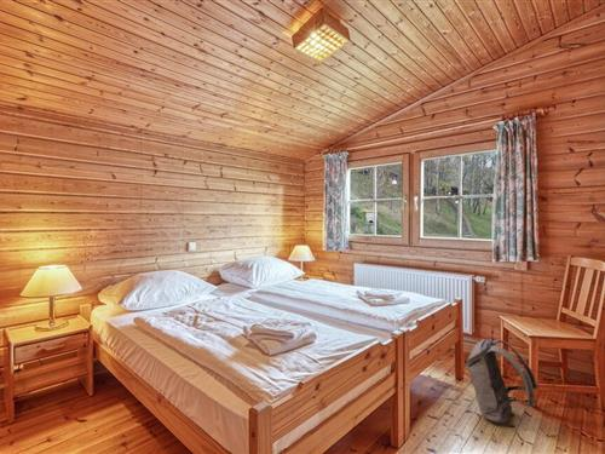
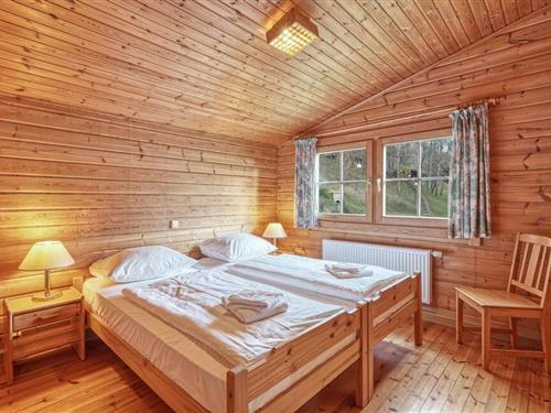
- backpack [465,338,540,425]
